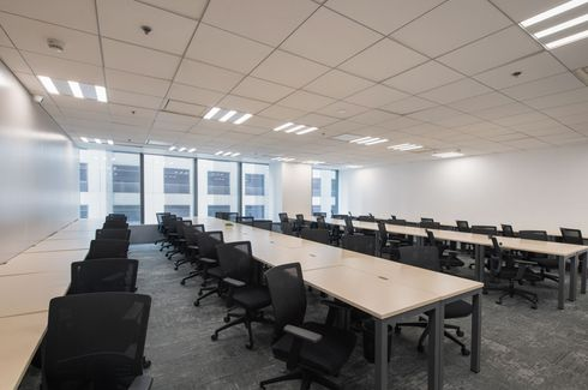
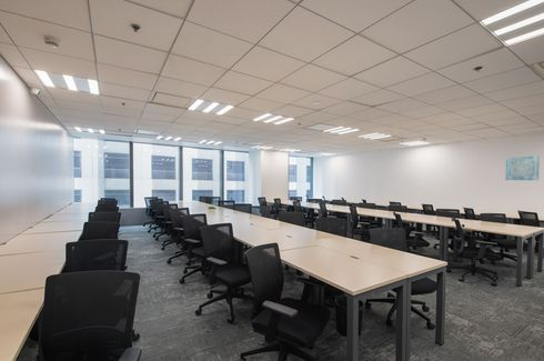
+ wall art [505,154,541,181]
